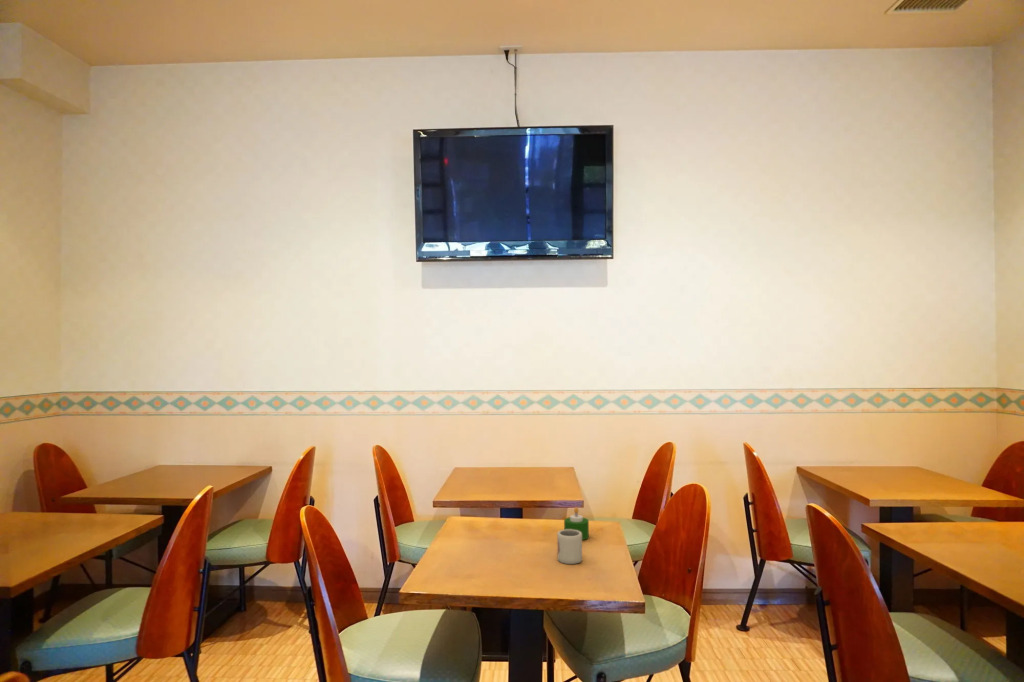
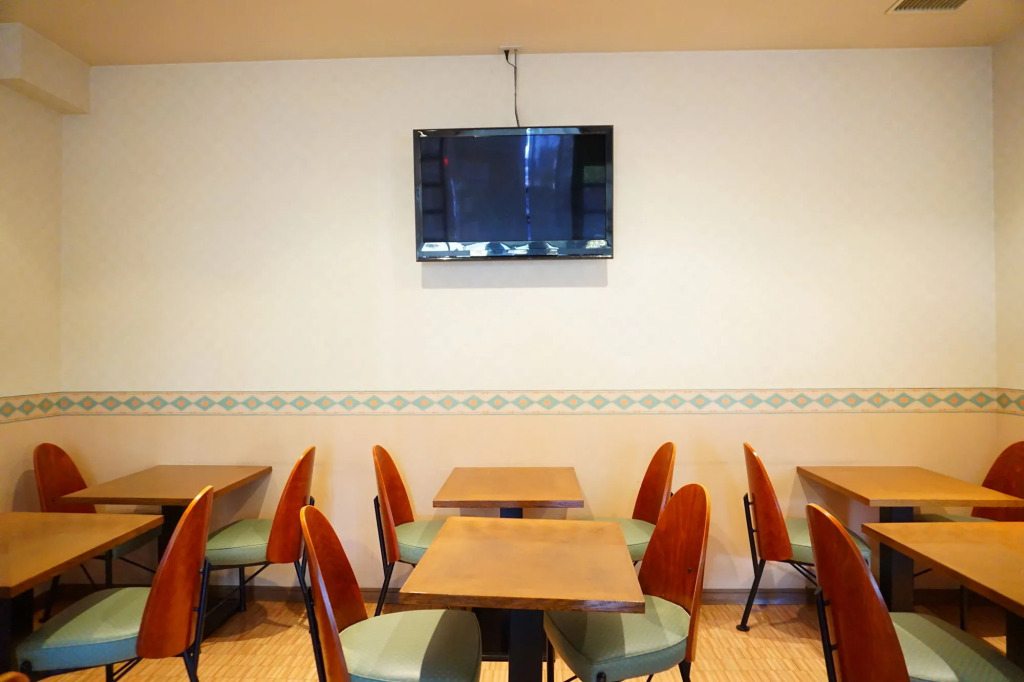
- candle [563,506,590,541]
- cup [556,529,583,565]
